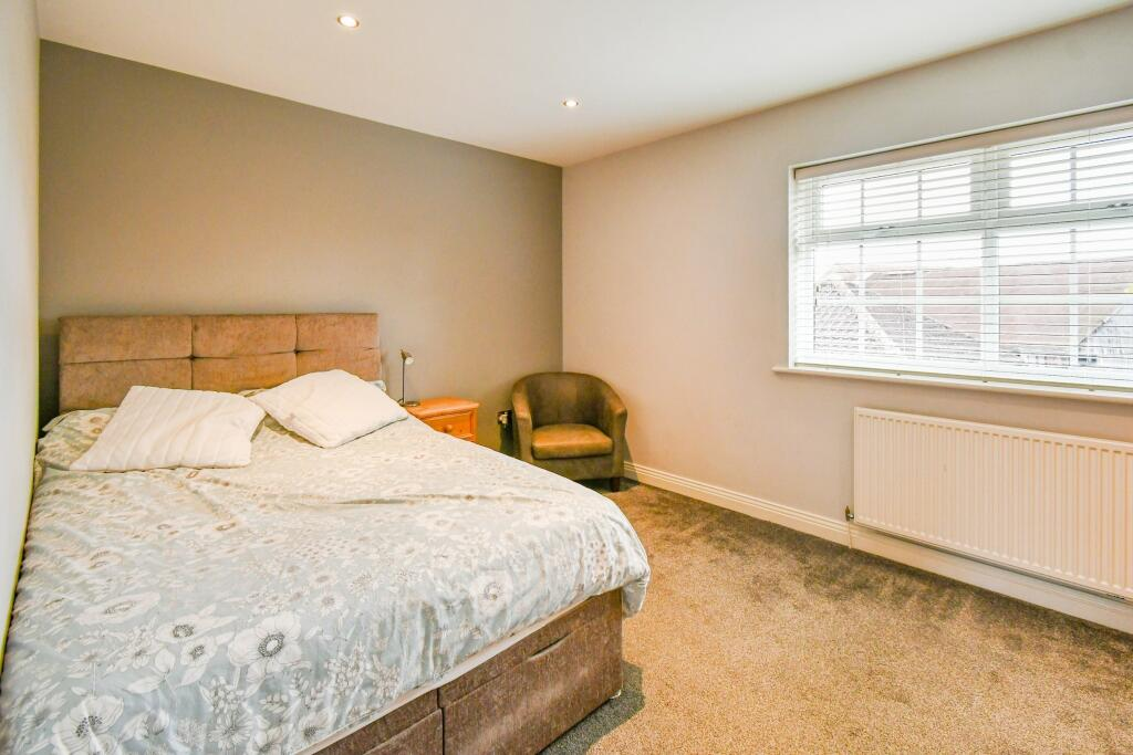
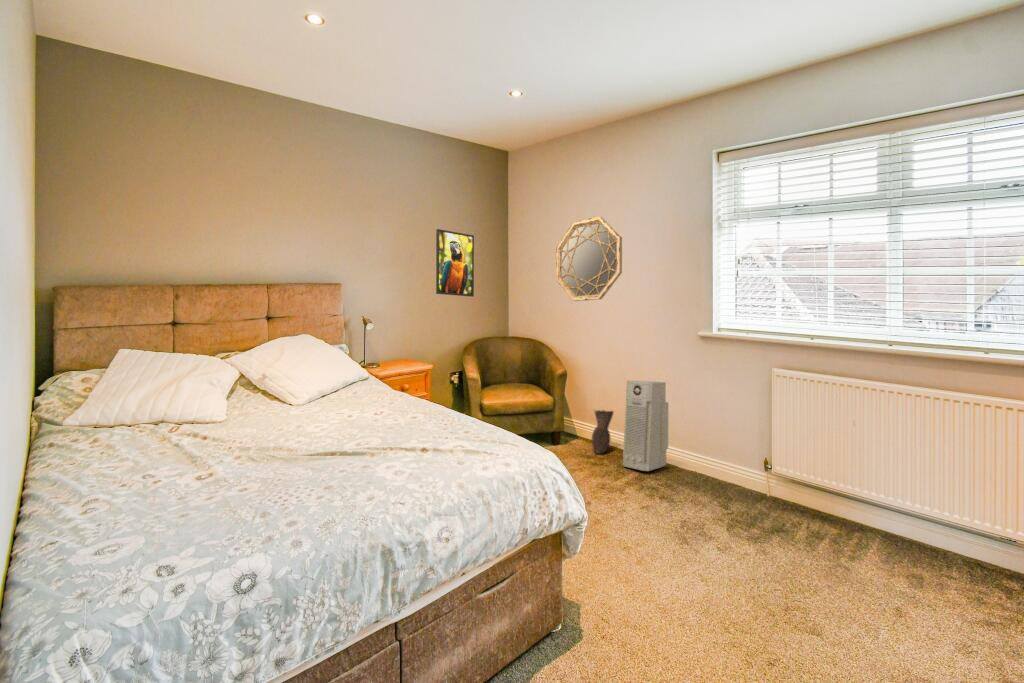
+ air purifier [622,380,669,472]
+ vase [591,409,615,455]
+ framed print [435,228,475,298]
+ home mirror [555,216,623,302]
